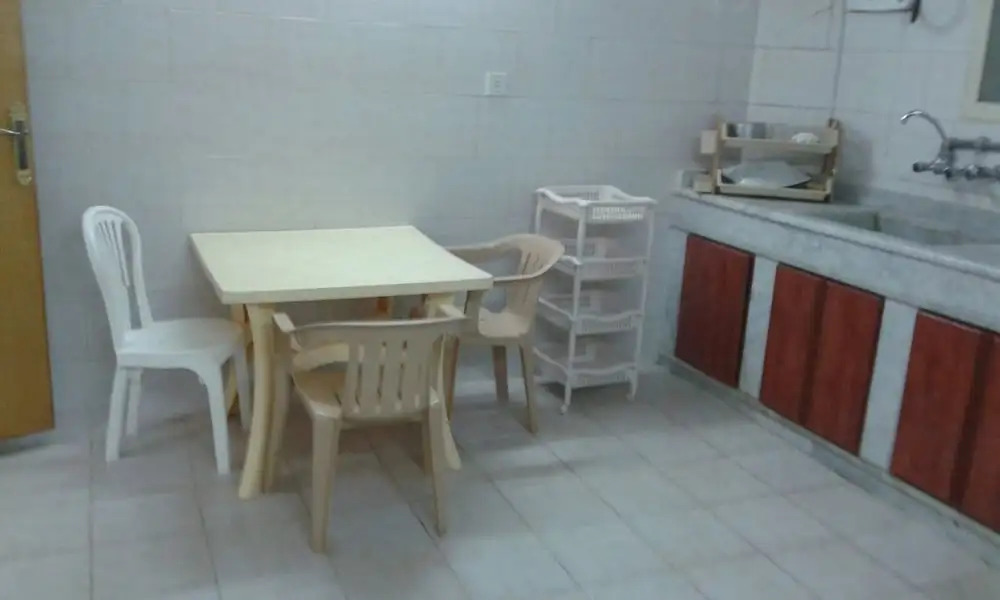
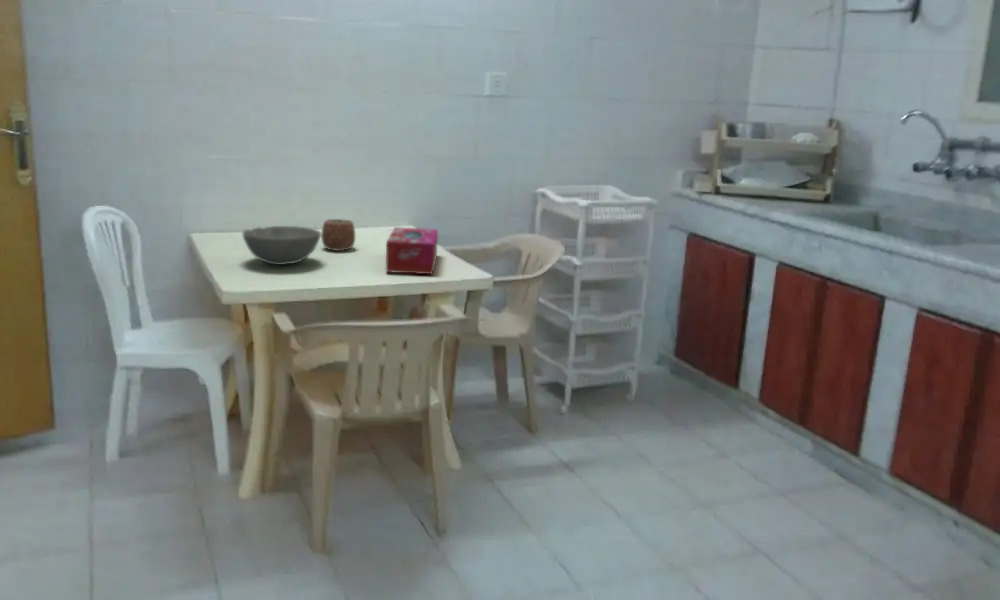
+ tissue box [385,226,439,275]
+ mug [320,218,356,252]
+ bowl [242,225,322,266]
